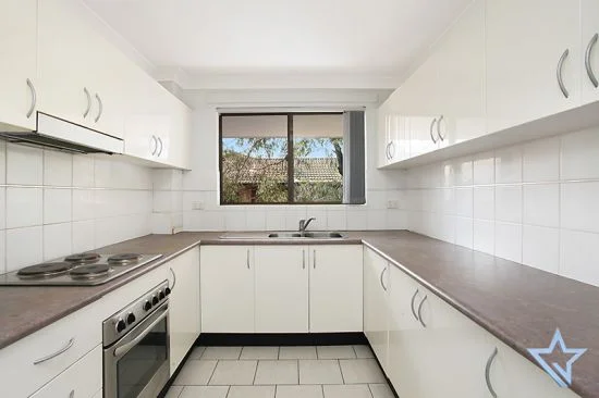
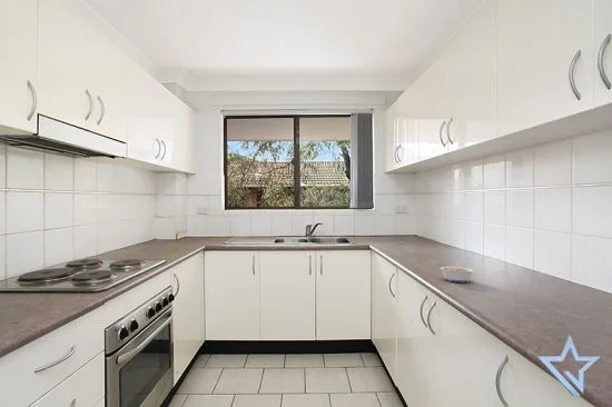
+ legume [436,262,475,284]
